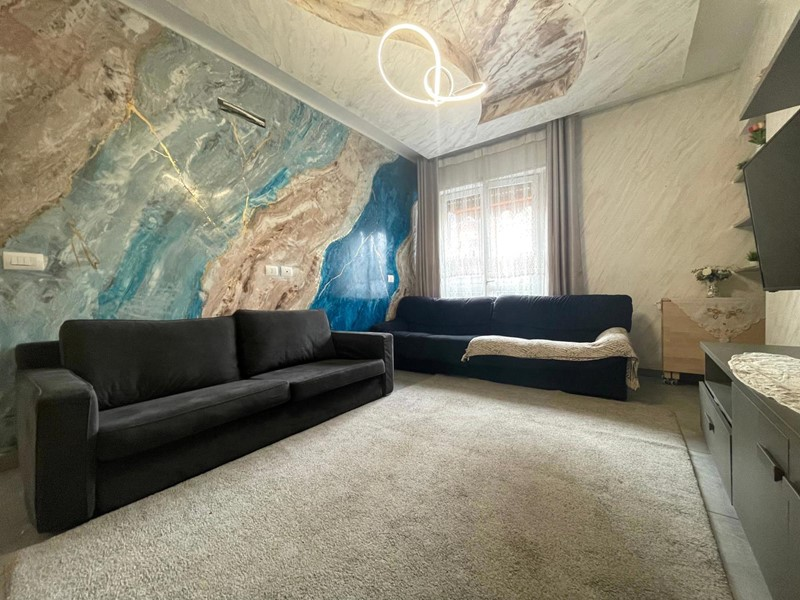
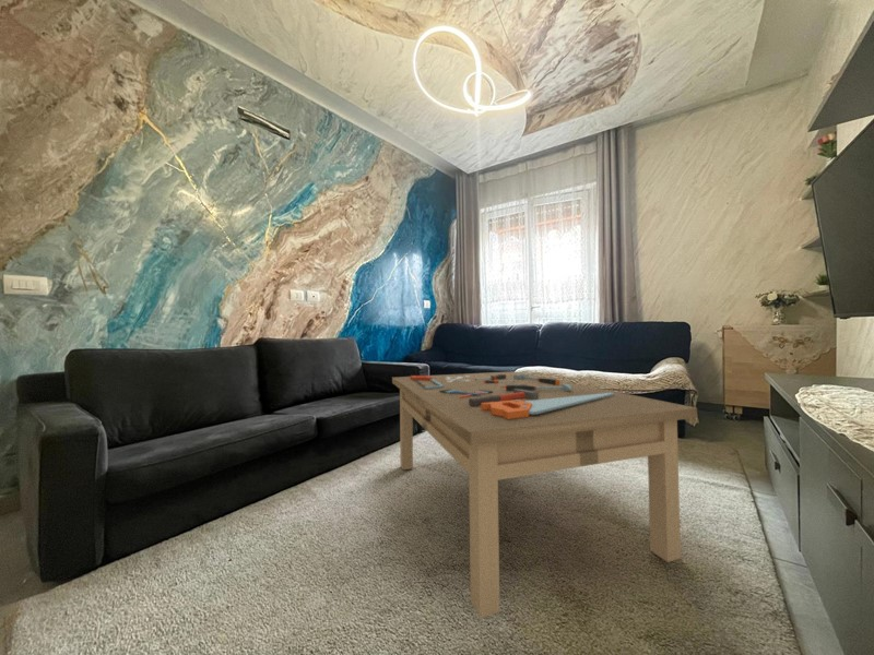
+ coffee table [391,370,698,619]
